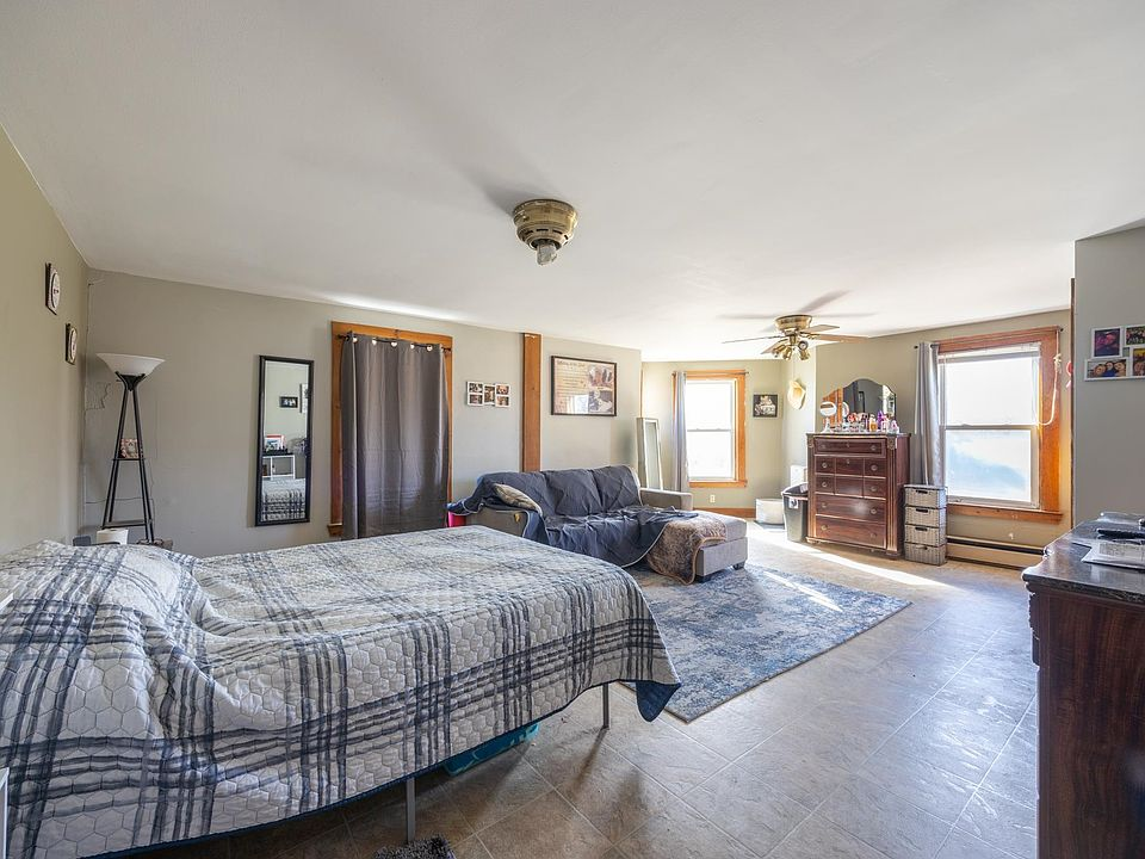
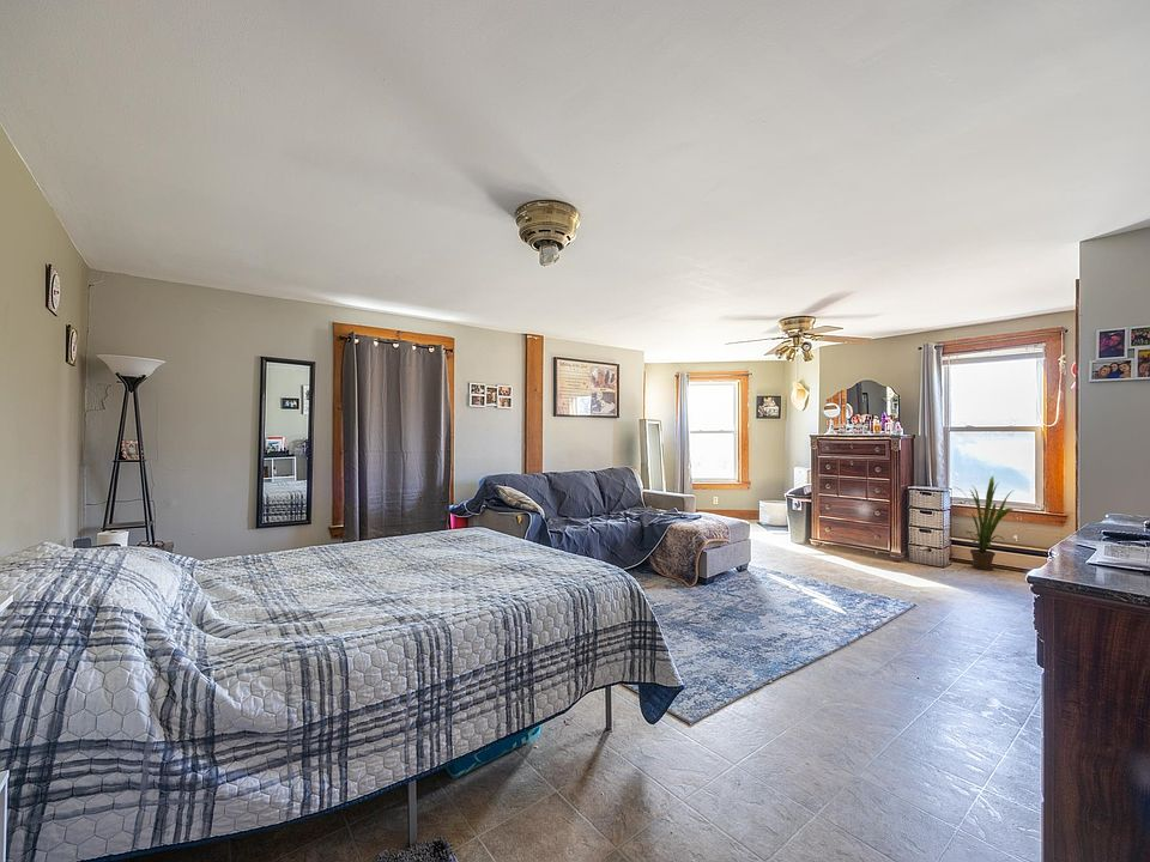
+ house plant [954,475,1016,571]
